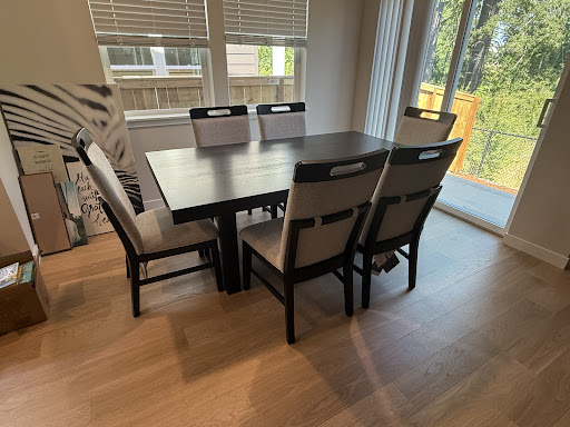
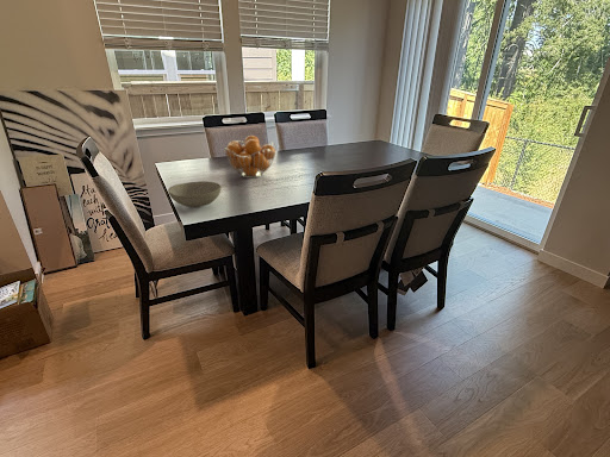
+ fruit basket [223,134,278,180]
+ bowl [167,180,222,208]
